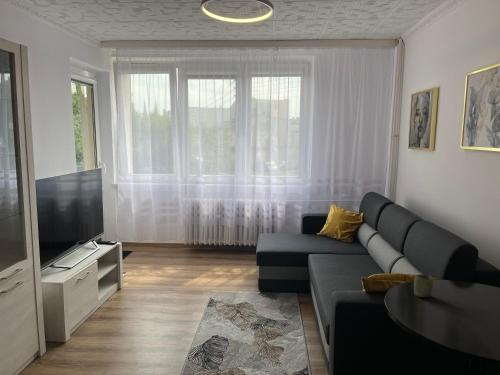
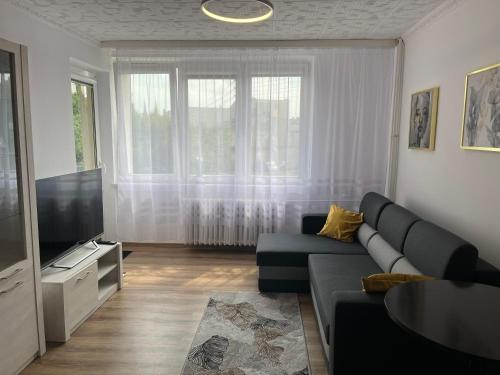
- cup [413,273,434,298]
